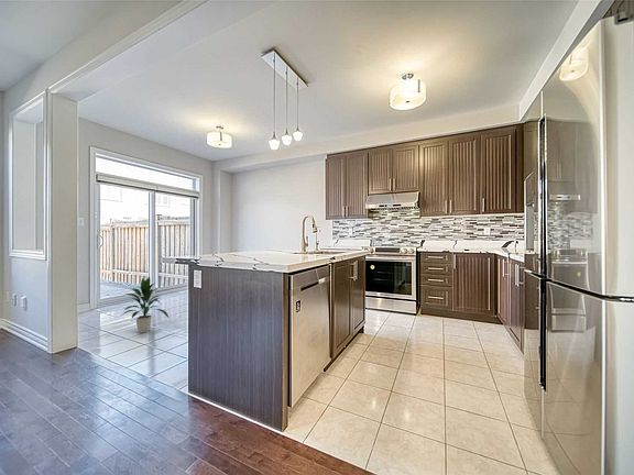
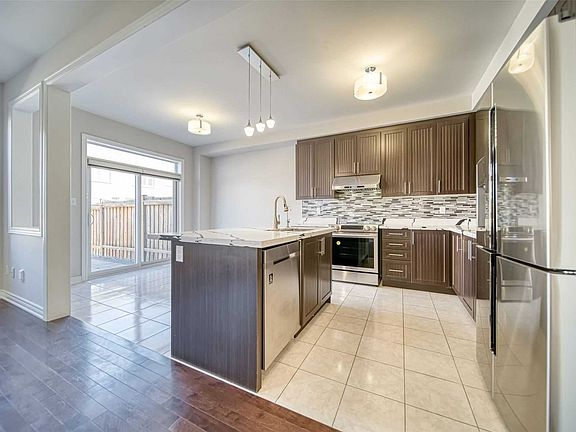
- indoor plant [120,276,170,334]
